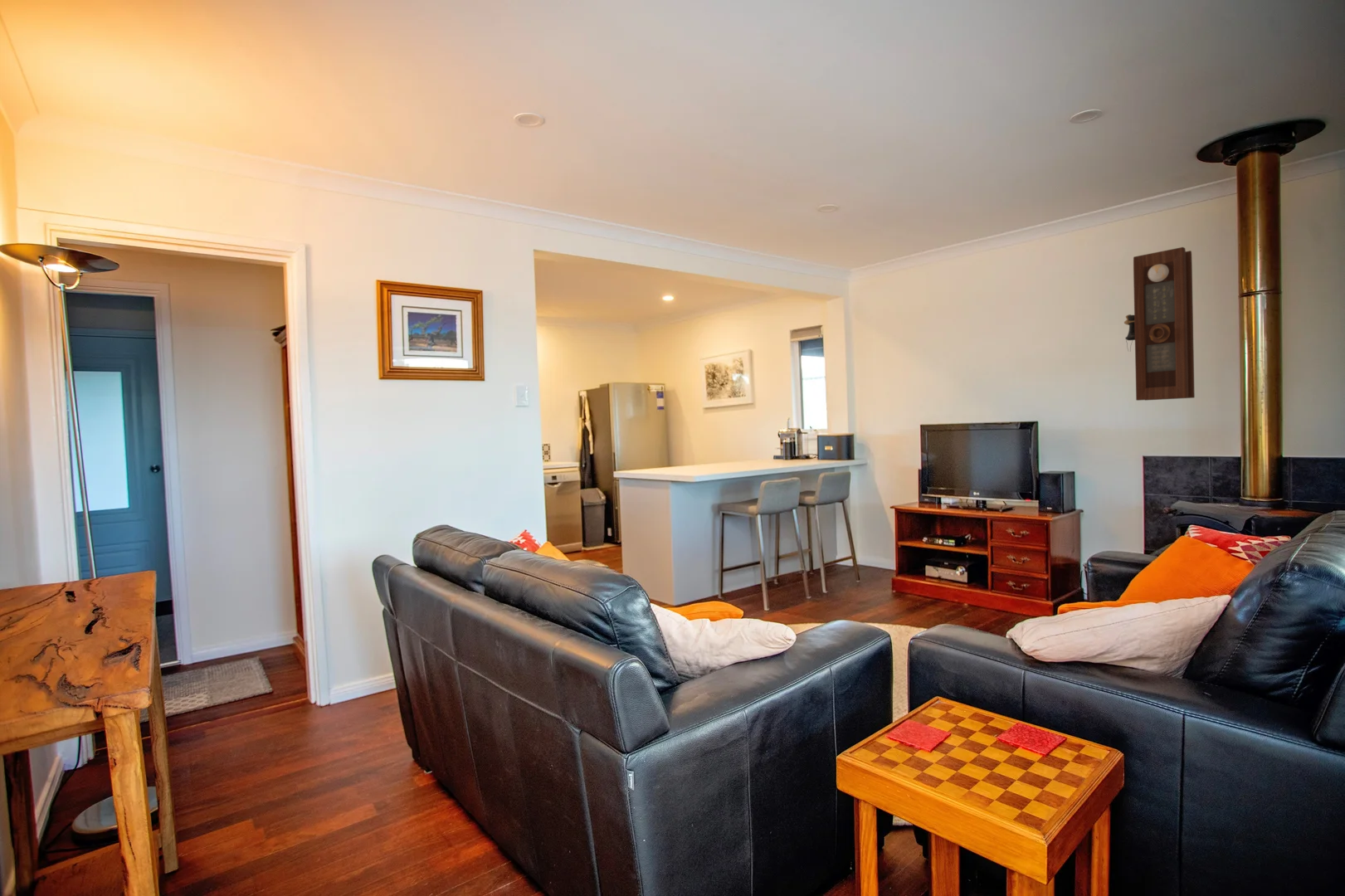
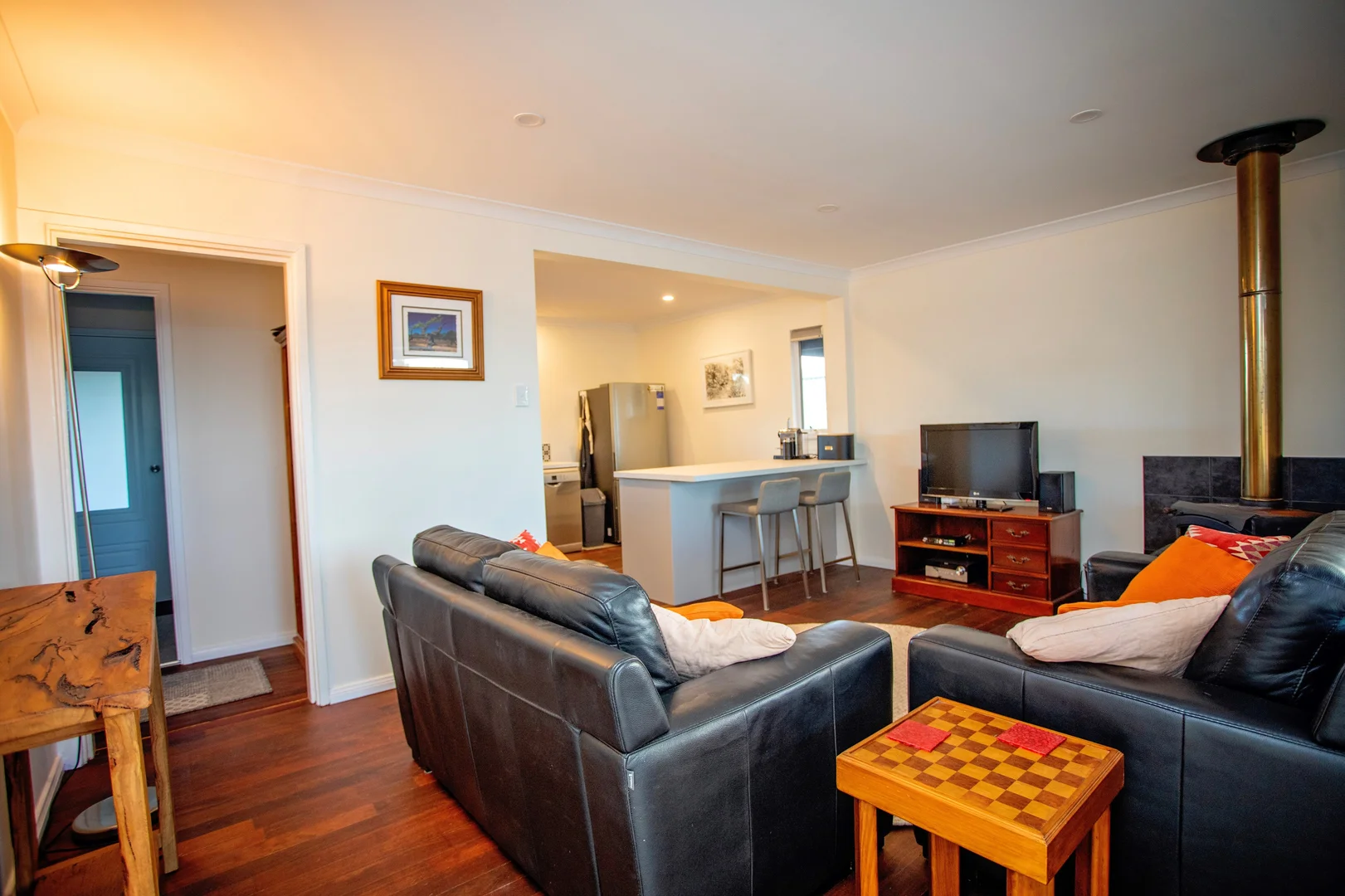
- pendulum clock [1123,246,1196,402]
